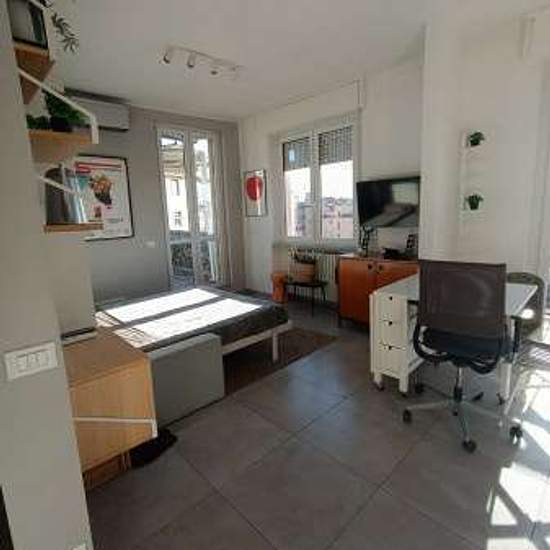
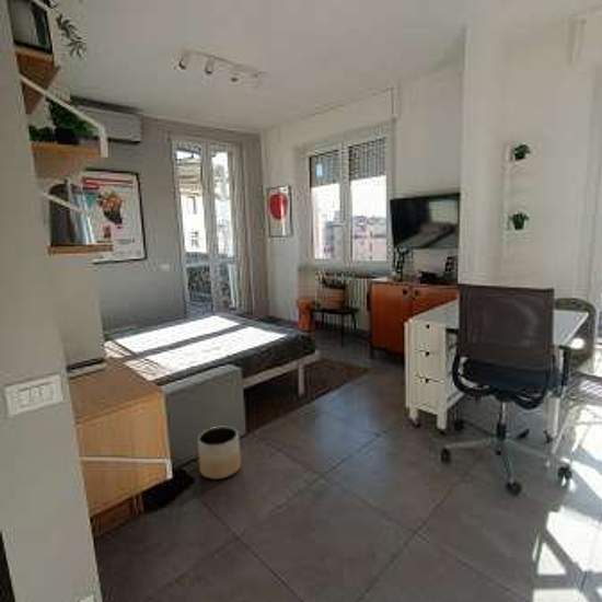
+ planter [196,426,242,481]
